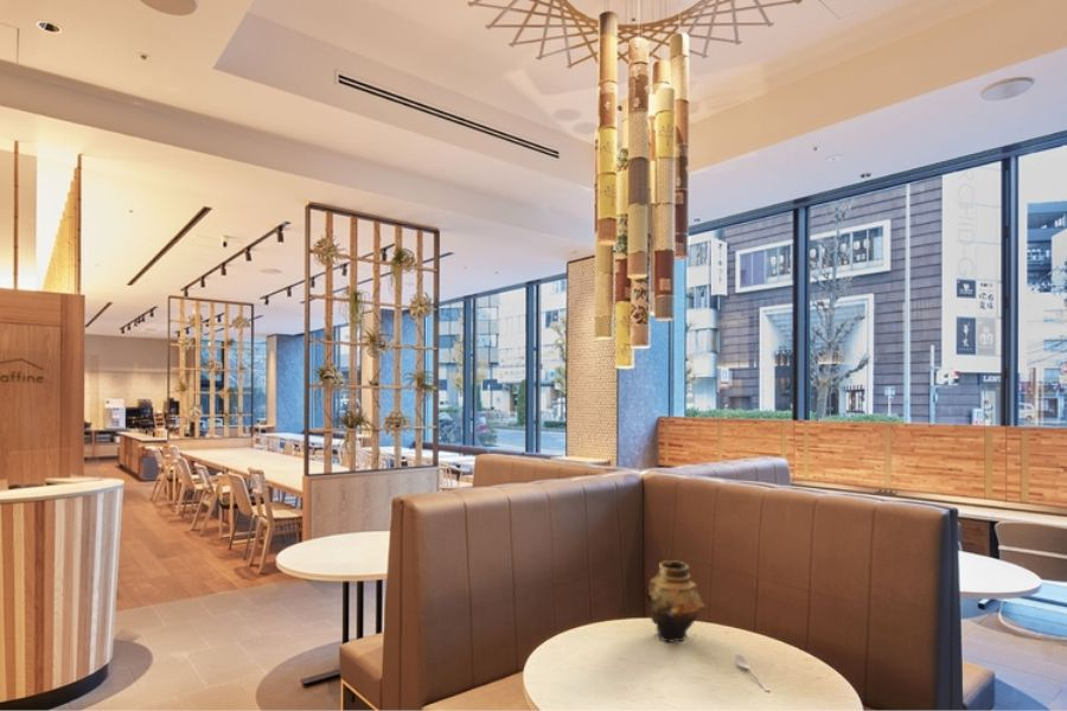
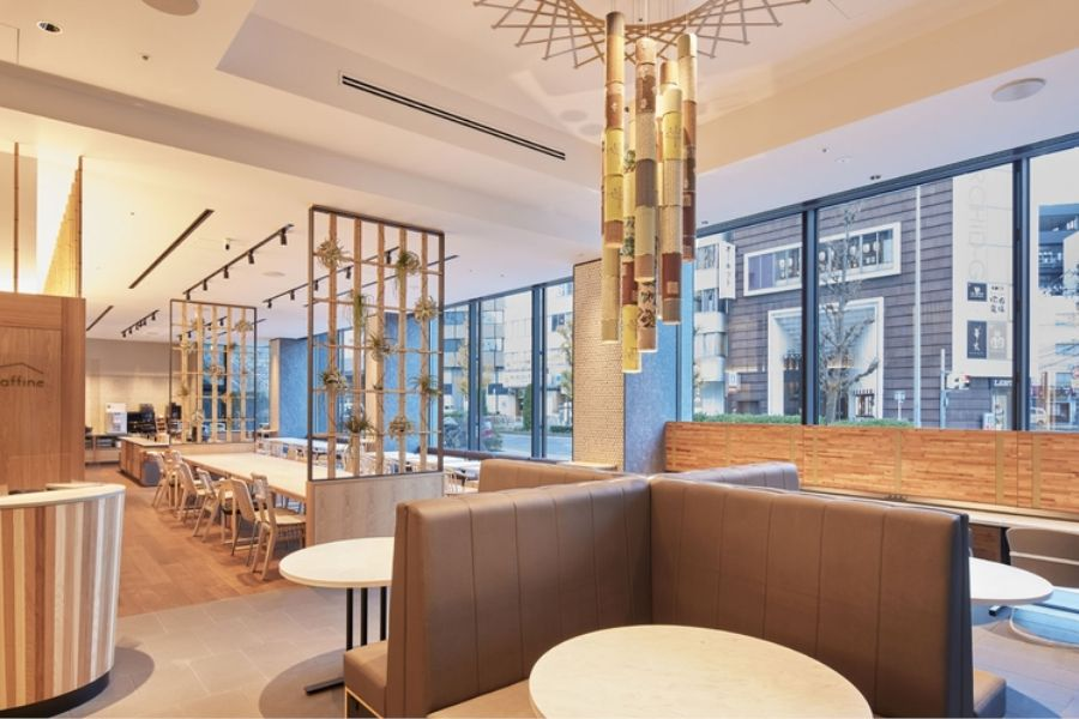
- spoon [734,653,771,693]
- vase [645,559,705,643]
